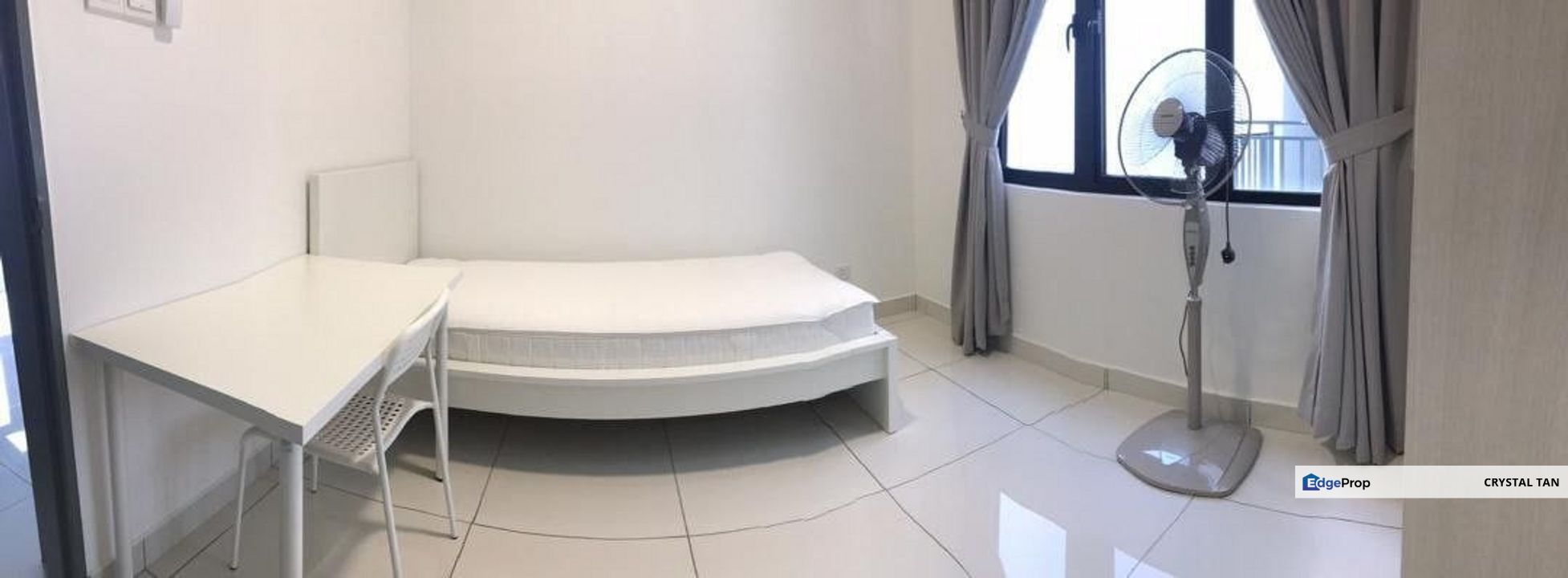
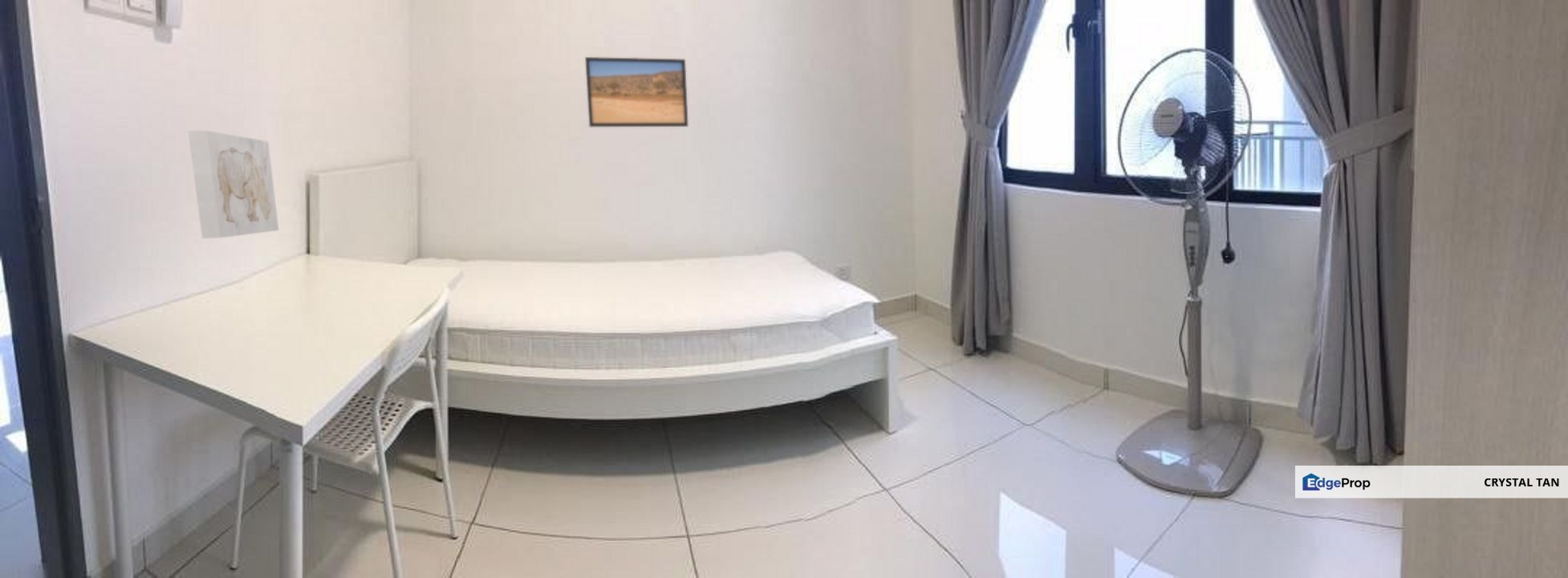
+ wall art [187,130,279,239]
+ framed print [584,56,689,128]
